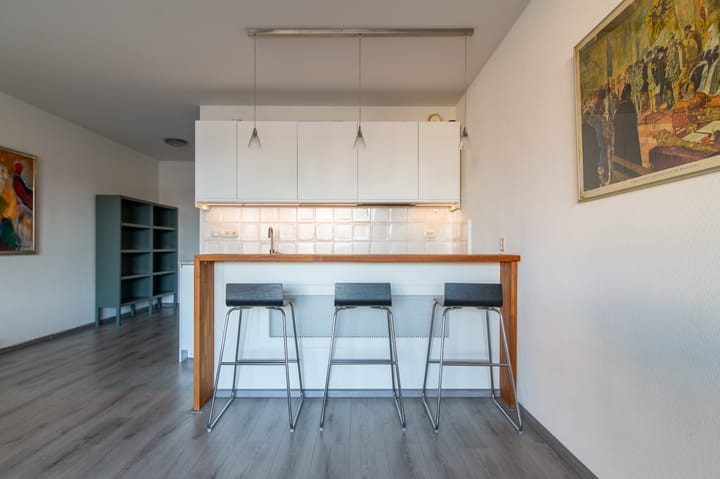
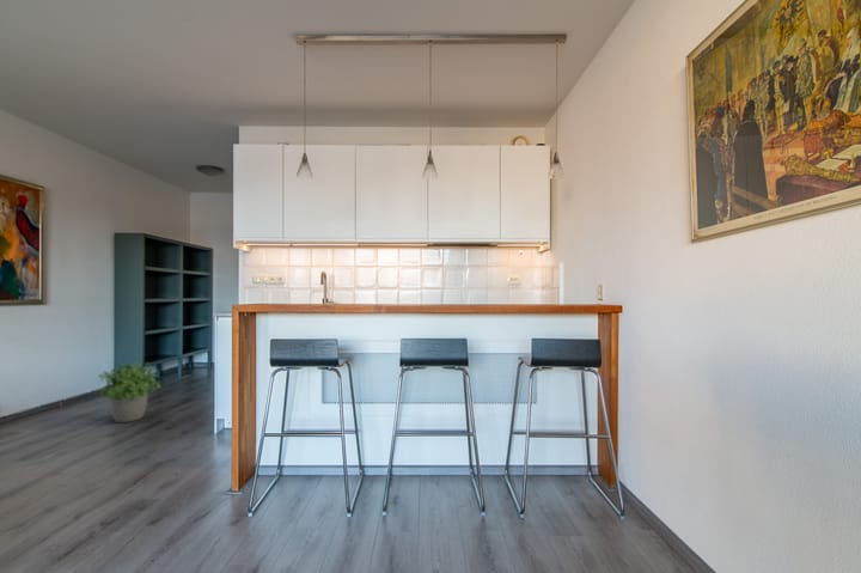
+ potted plant [98,360,161,423]
